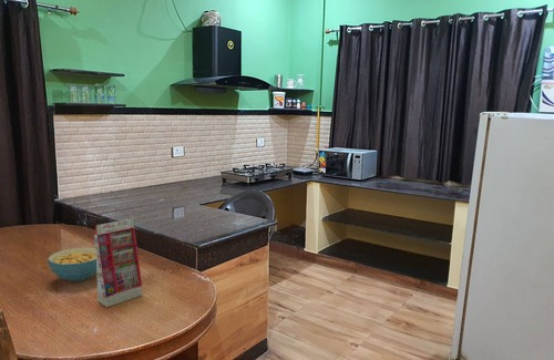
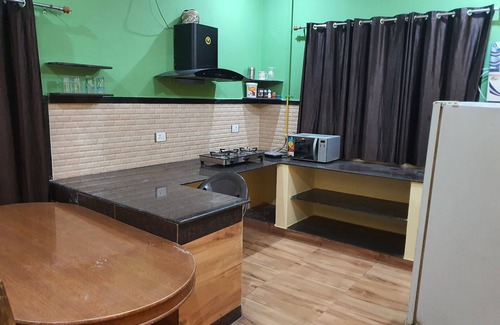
- cereal bowl [47,246,96,282]
- gift box [93,217,143,308]
